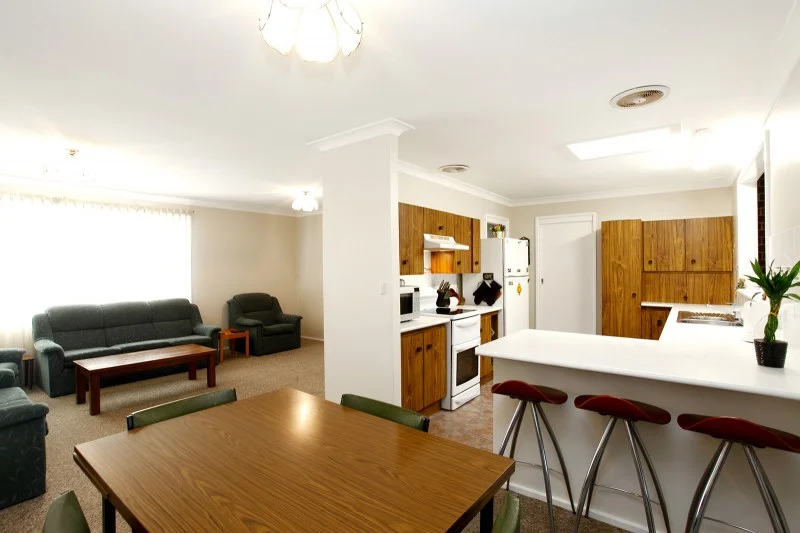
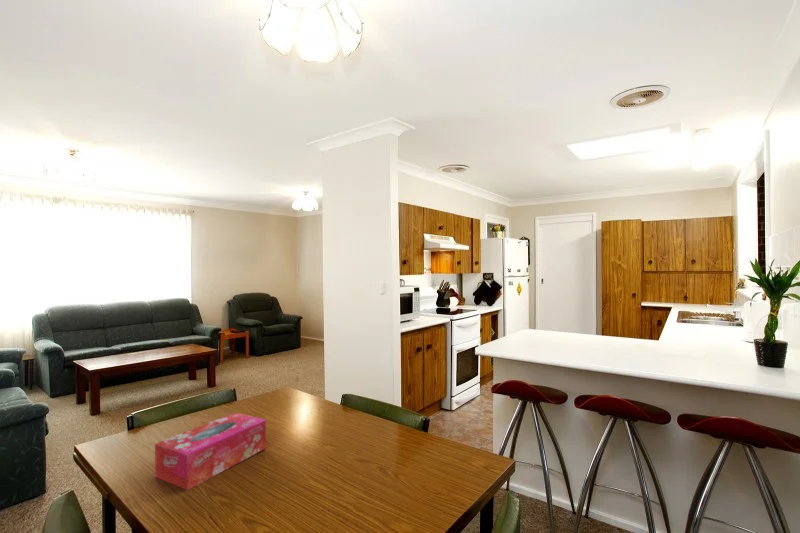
+ tissue box [154,411,267,491]
